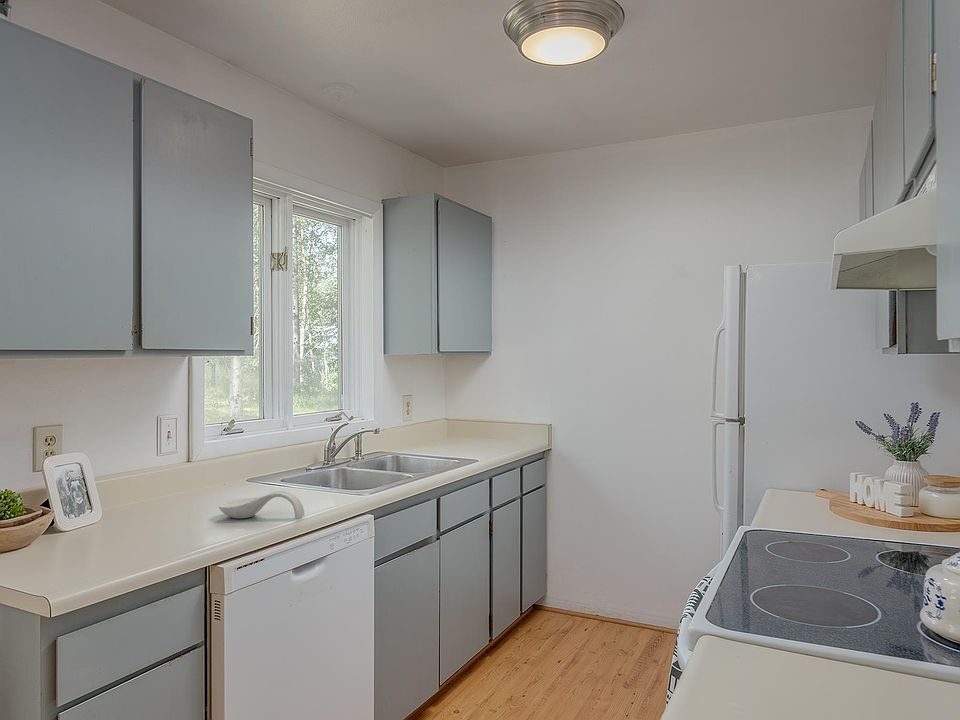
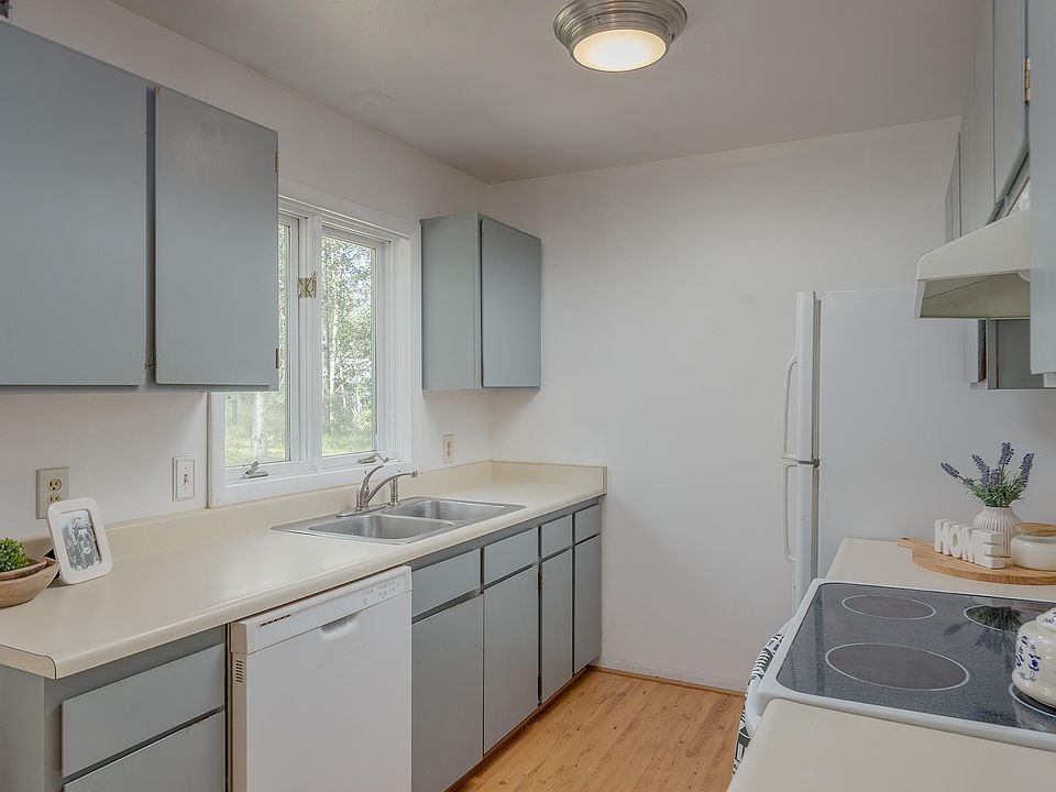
- spoon rest [218,490,305,520]
